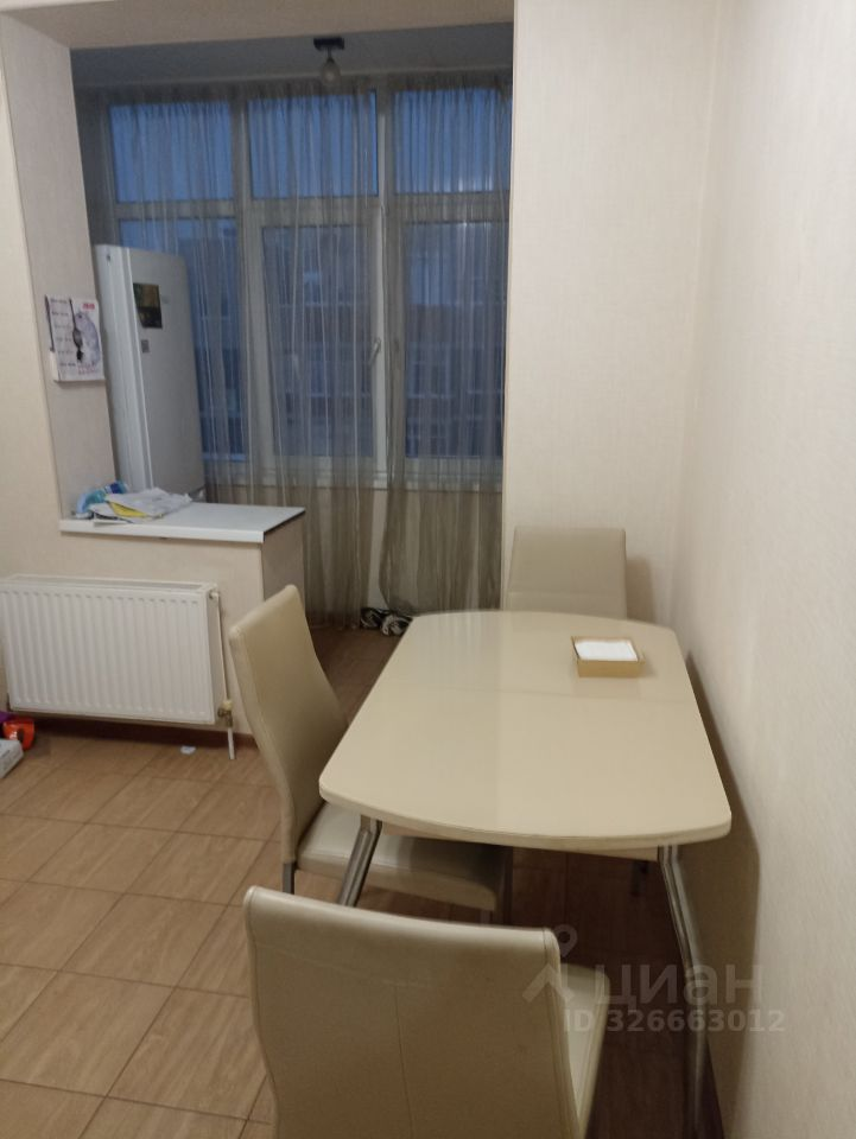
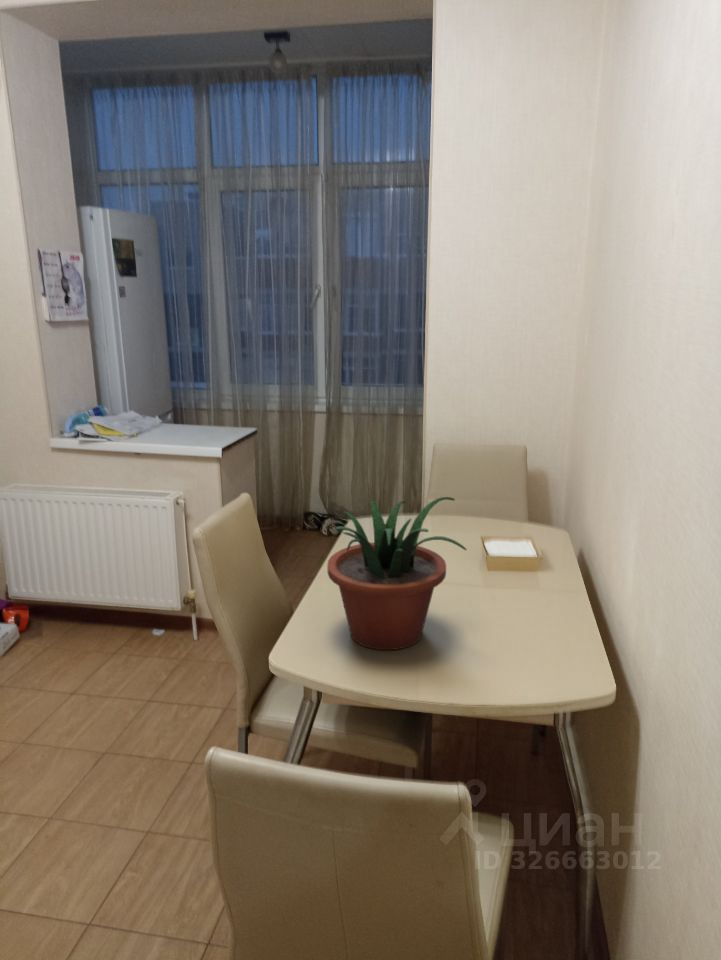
+ potted plant [326,496,468,651]
